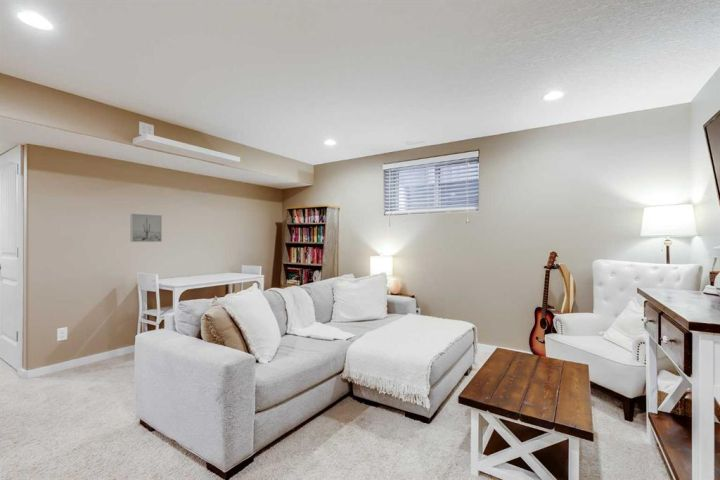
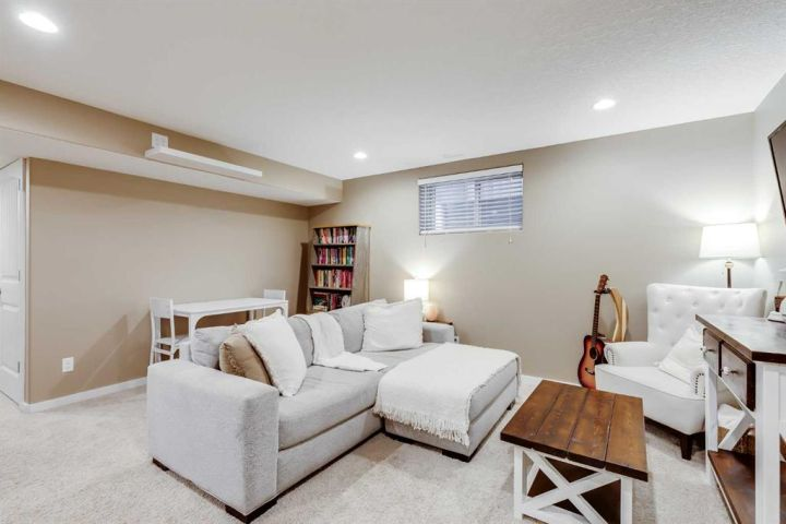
- wall art [129,213,163,243]
